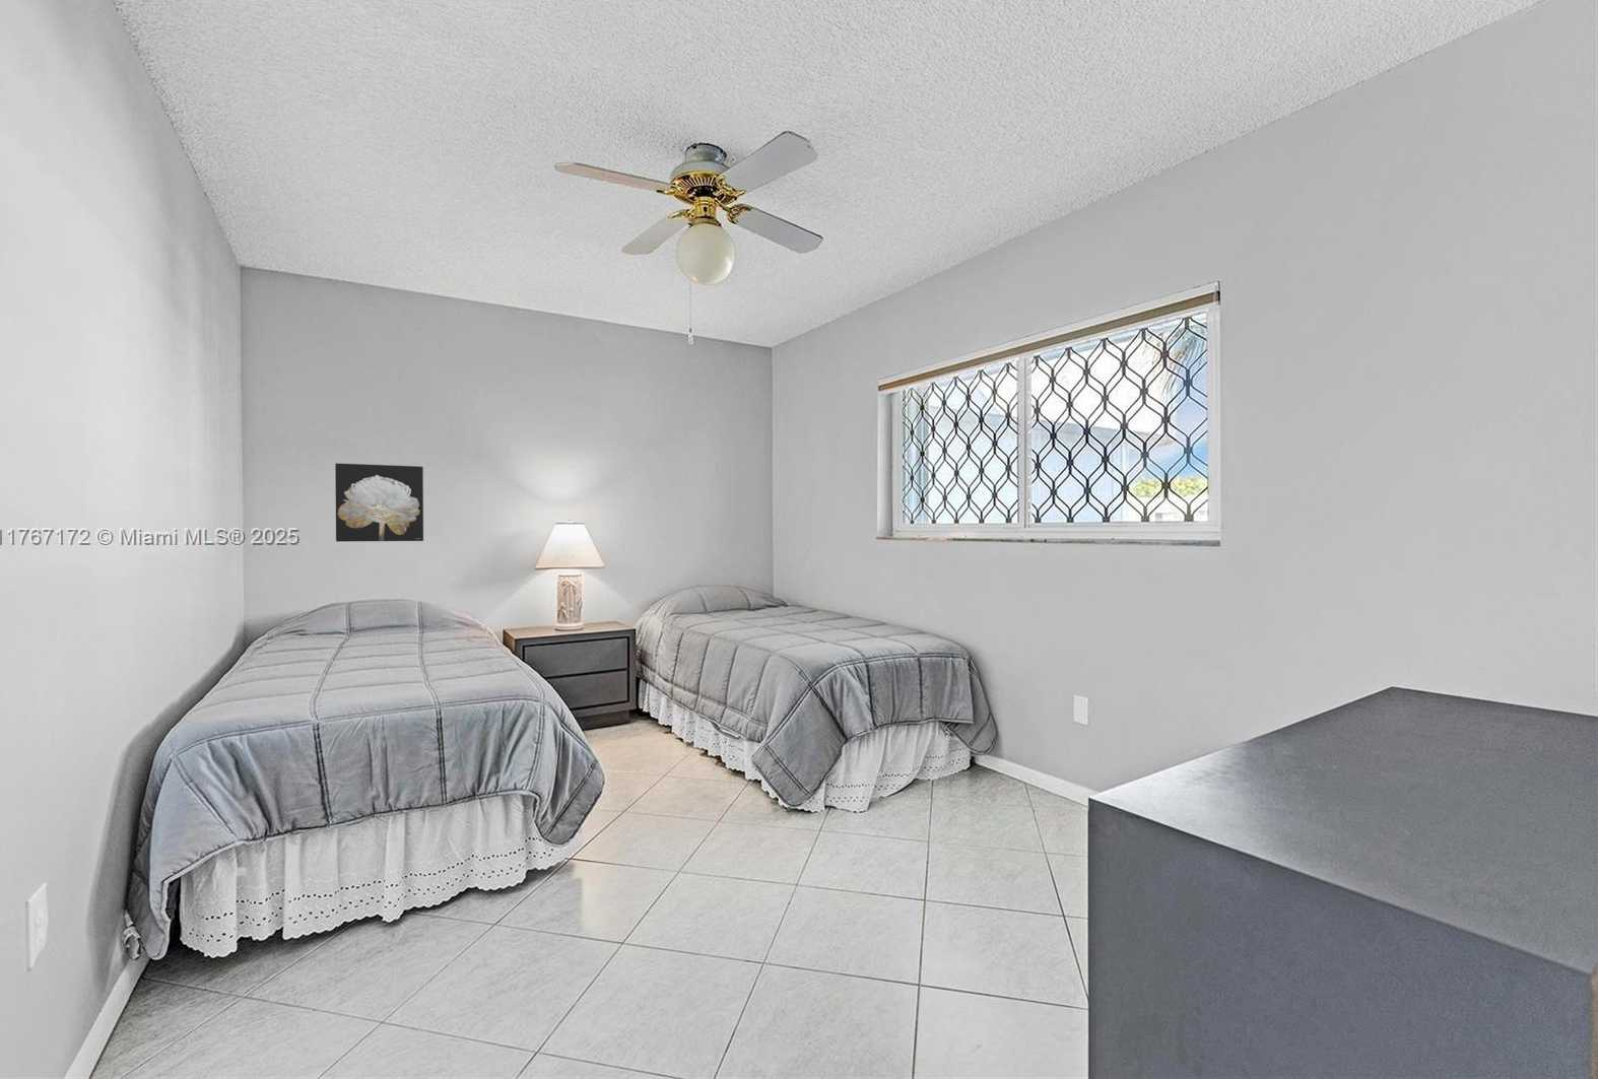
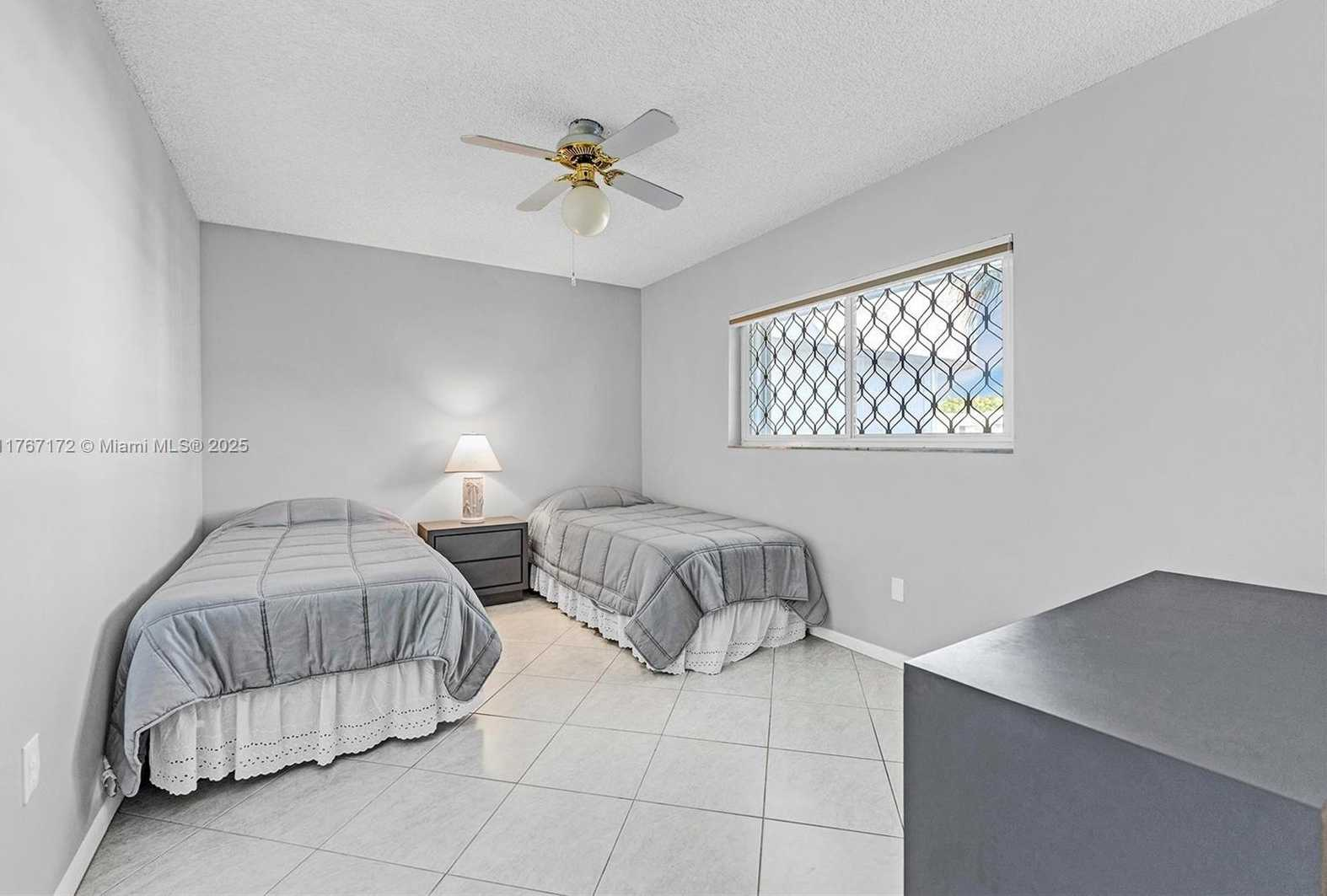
- wall art [334,462,424,543]
